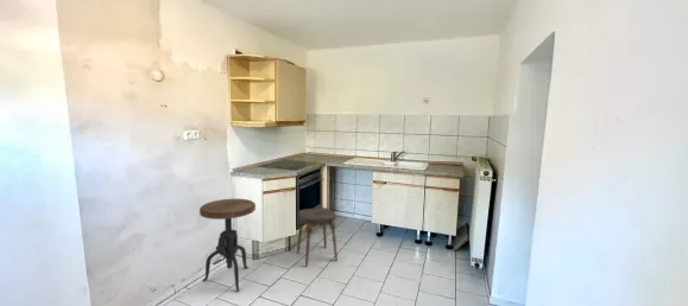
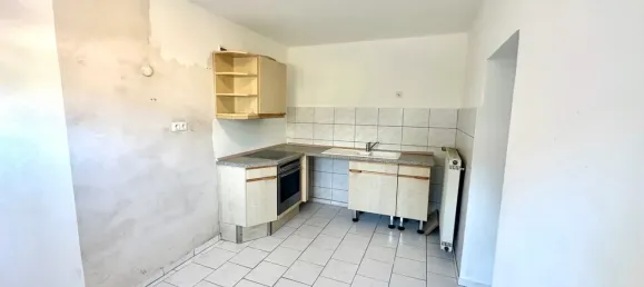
- stool [296,206,339,268]
- side table [198,198,257,293]
